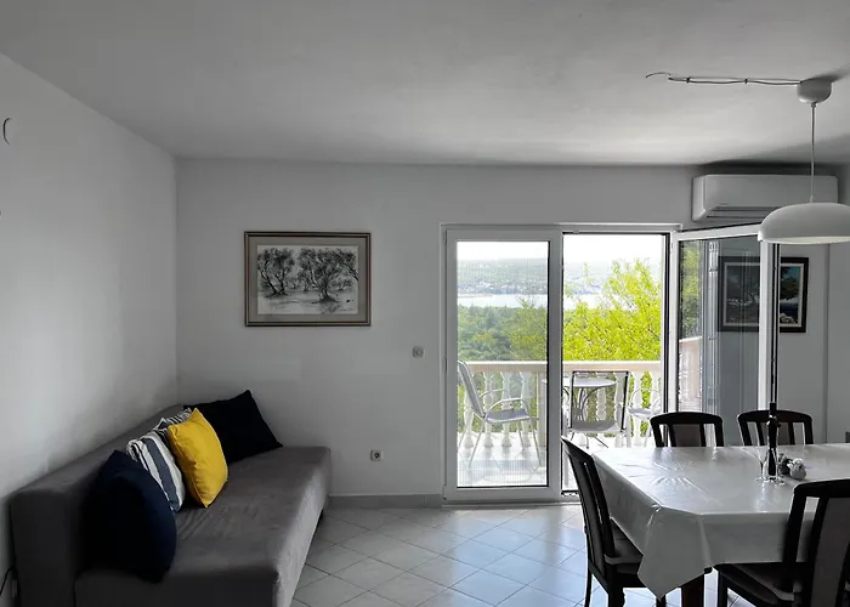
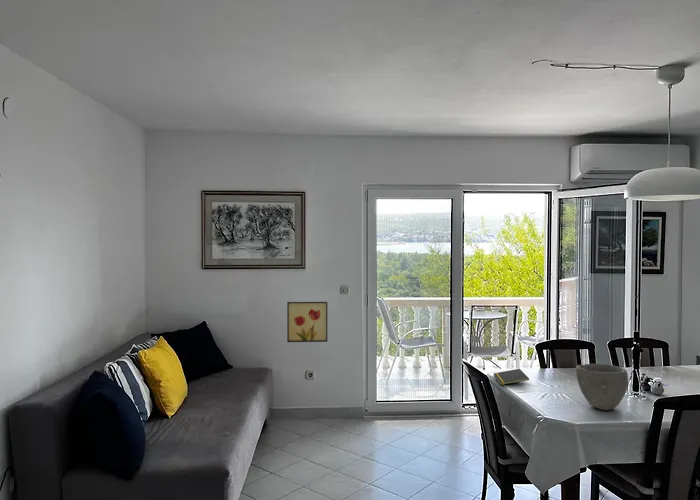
+ wall art [286,301,328,343]
+ bowl [575,363,629,411]
+ notepad [492,368,530,386]
